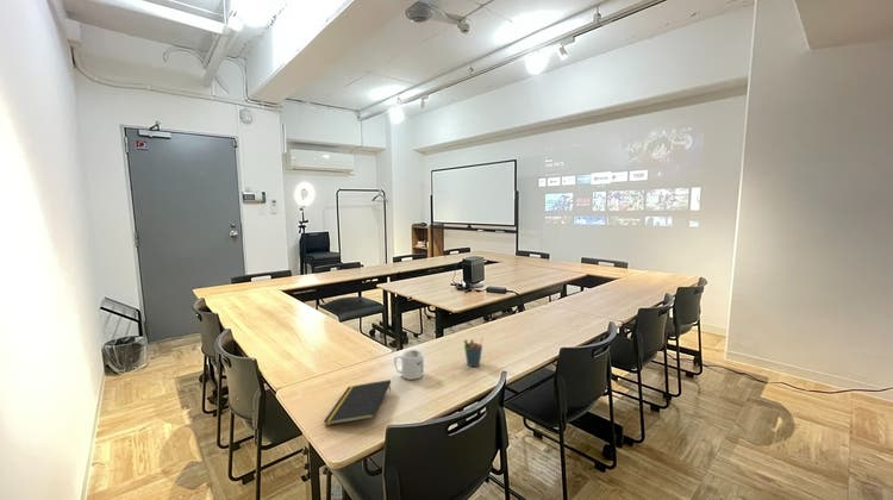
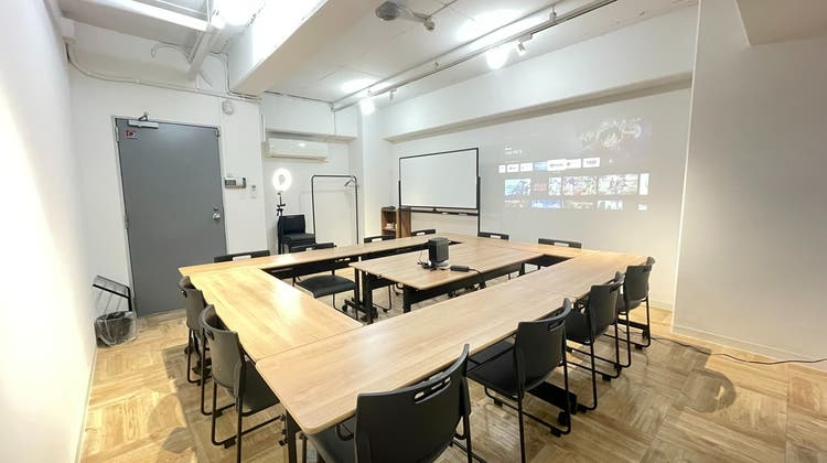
- notepad [323,379,392,427]
- pen holder [463,335,485,368]
- mug [393,349,425,381]
